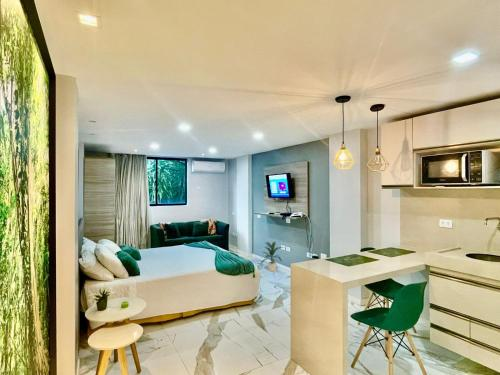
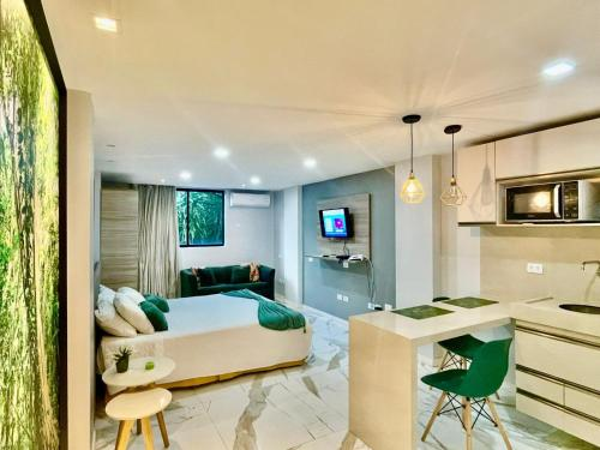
- indoor plant [260,240,284,273]
